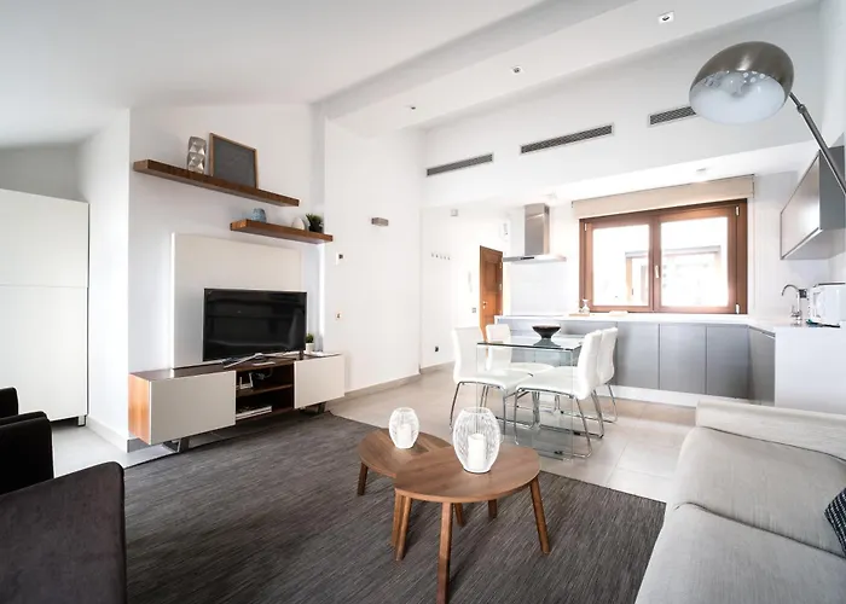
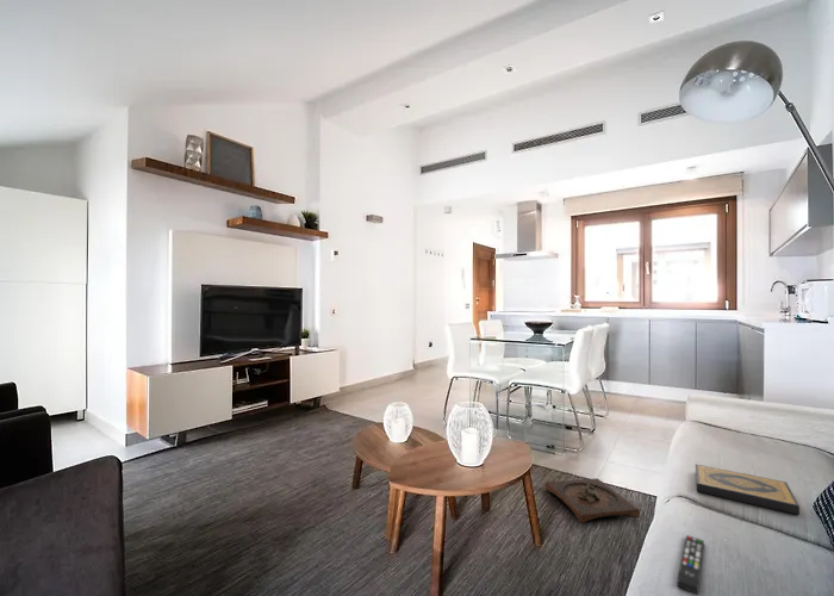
+ hardback book [695,462,801,516]
+ remote control [676,534,705,596]
+ wooden tray [544,477,641,524]
